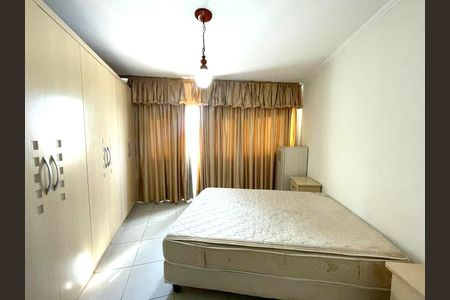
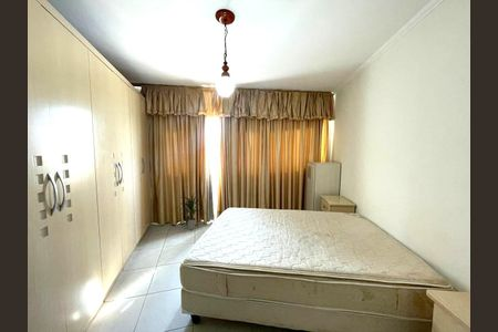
+ indoor plant [179,191,204,230]
